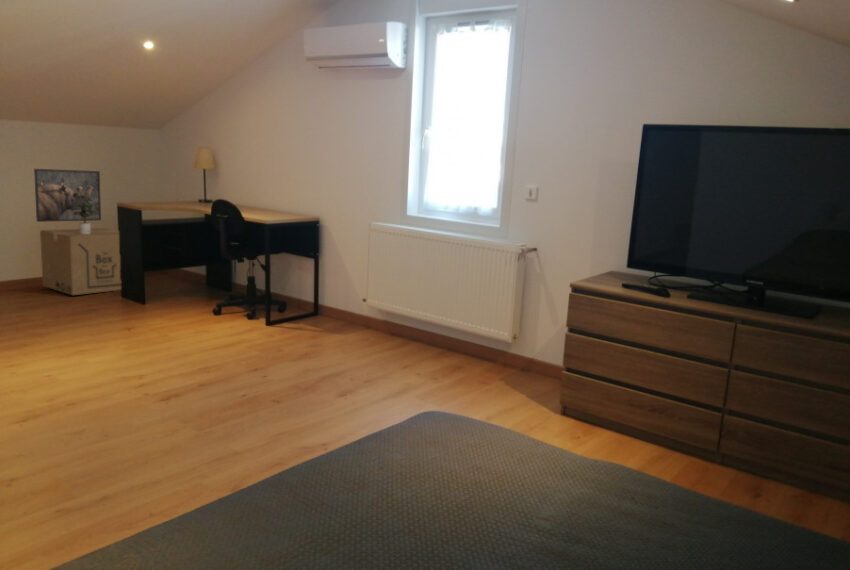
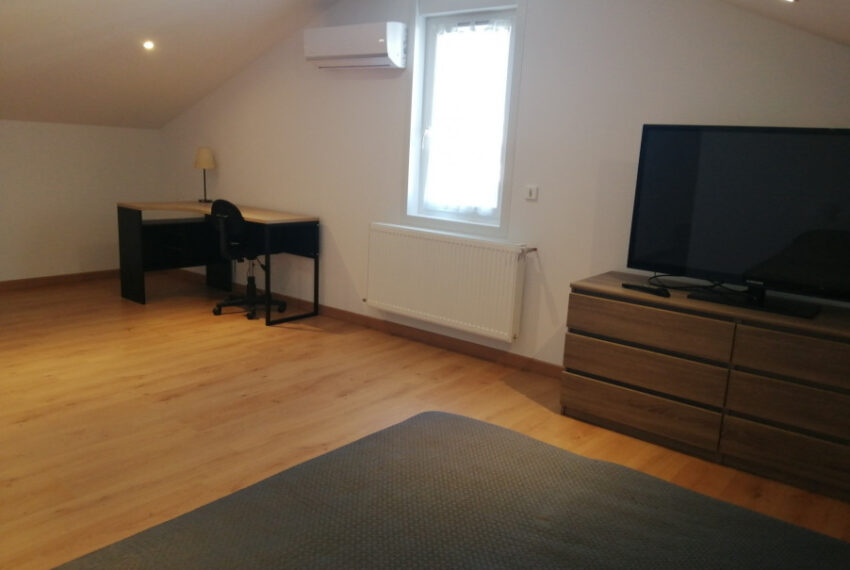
- cardboard box [39,227,122,296]
- potted plant [70,193,98,234]
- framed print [33,168,102,223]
